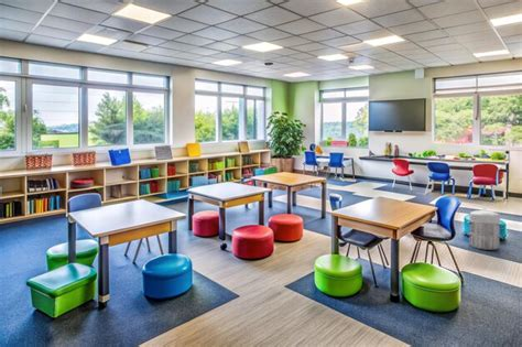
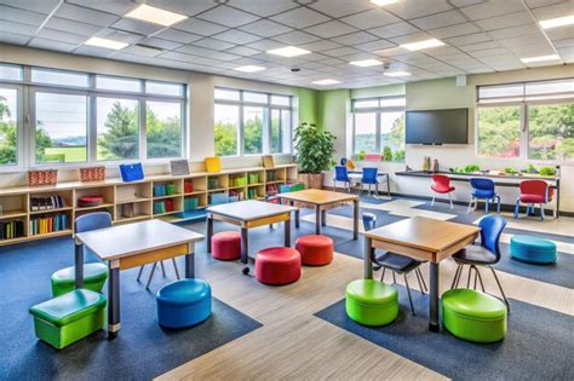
- waste bin [466,208,503,251]
